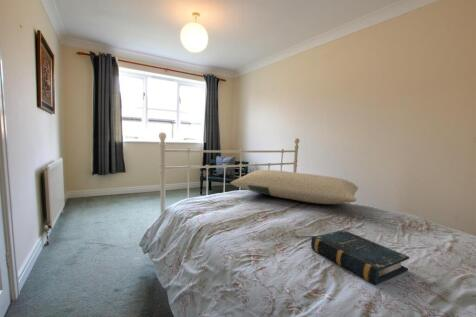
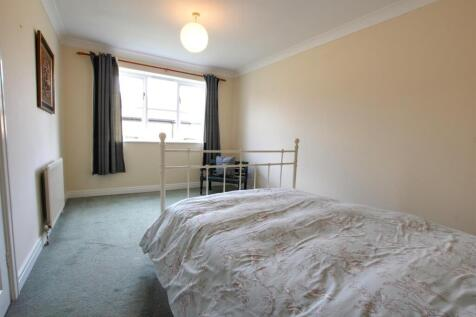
- book [310,229,410,286]
- pillow [230,169,359,205]
